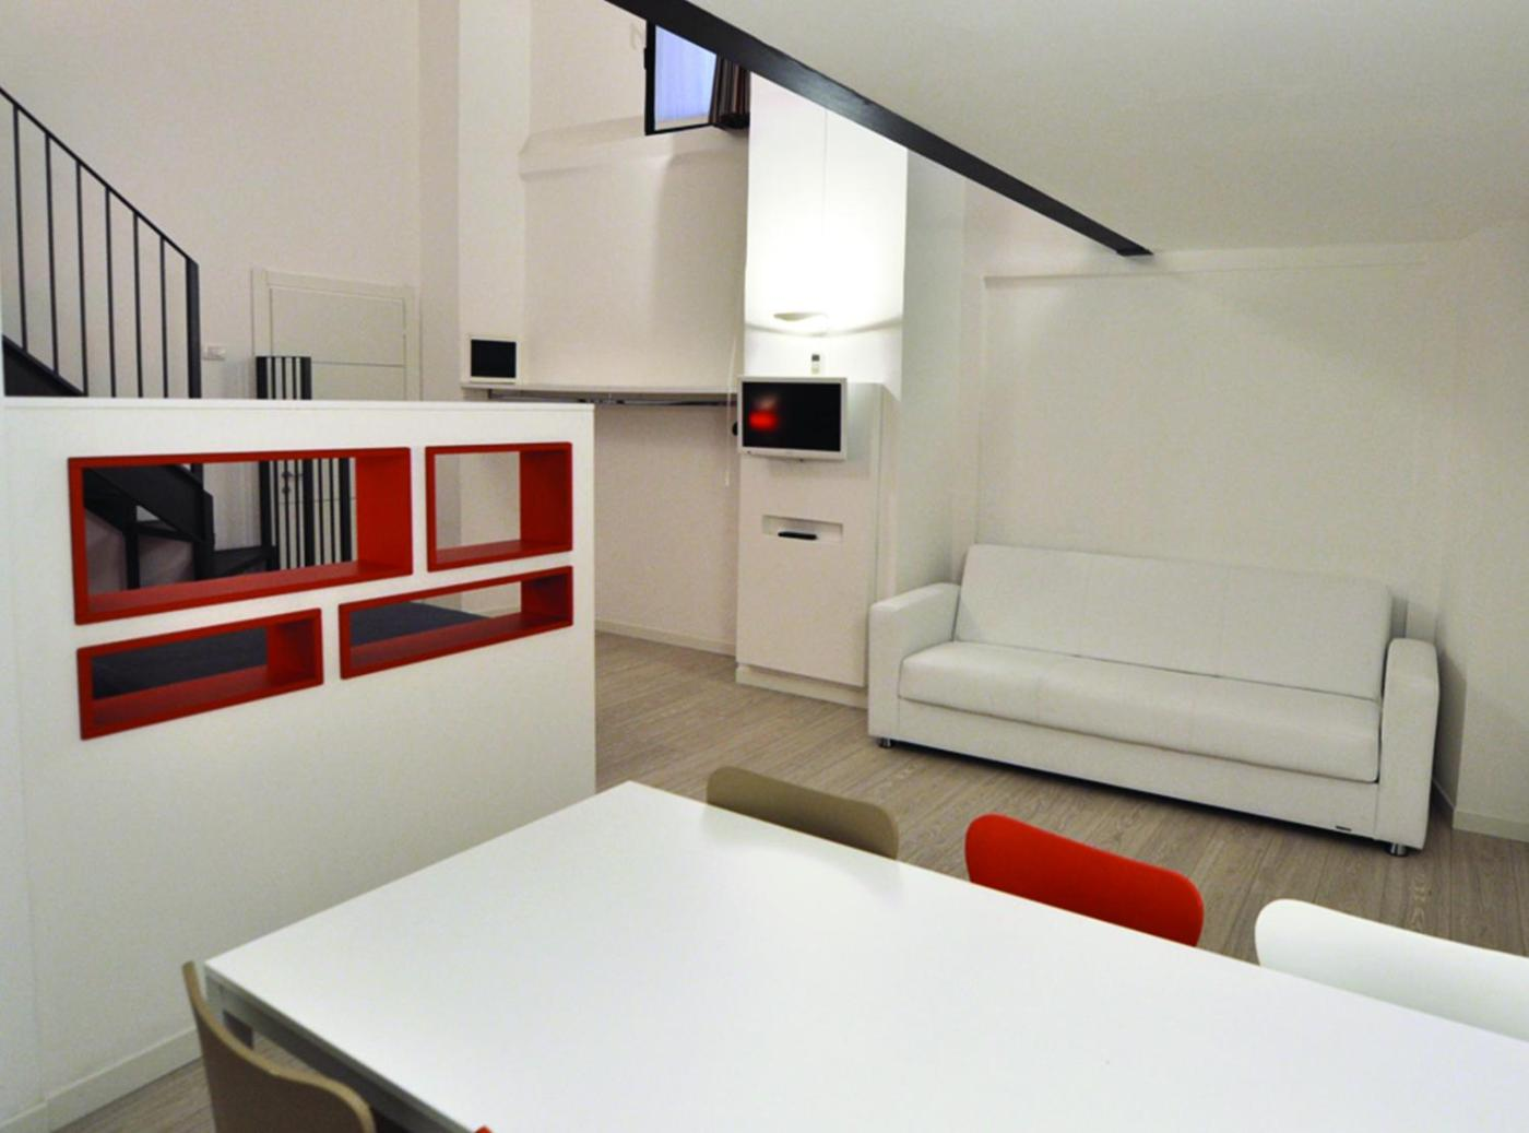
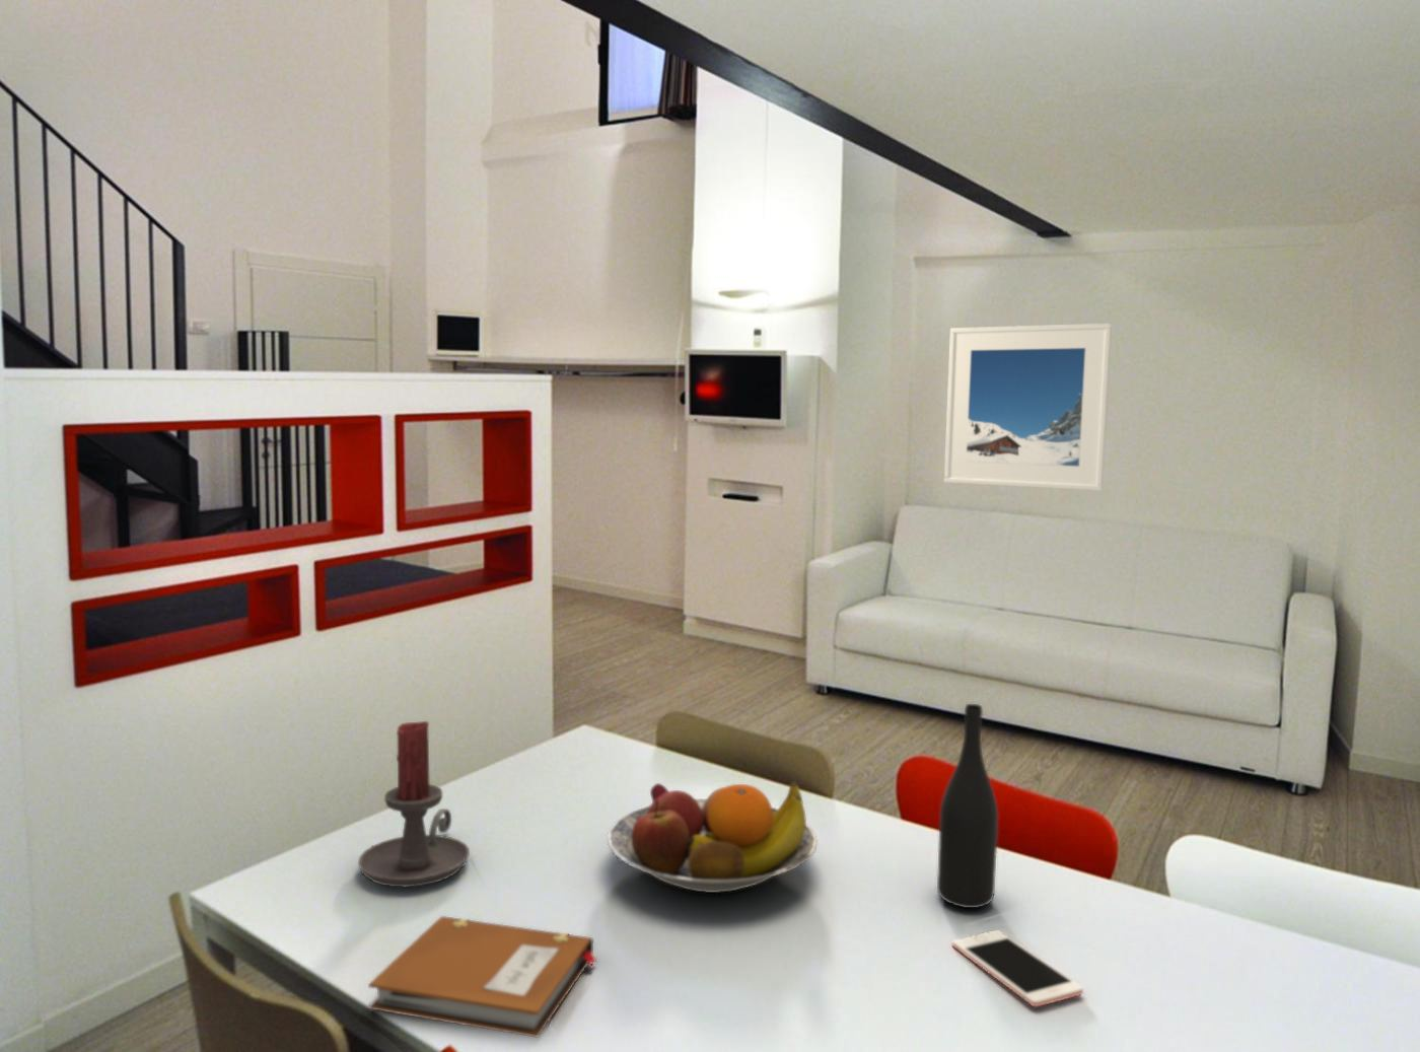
+ cell phone [951,929,1084,1008]
+ candle holder [357,720,471,887]
+ wine bottle [936,703,999,909]
+ notebook [367,915,598,1039]
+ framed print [944,323,1113,492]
+ fruit bowl [607,781,818,894]
